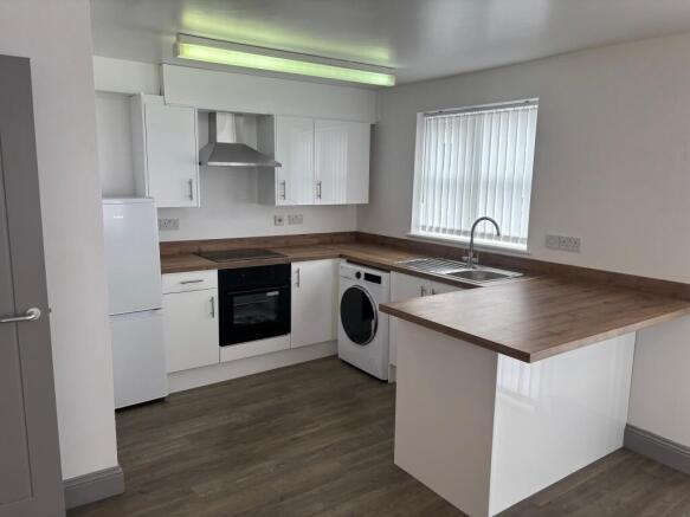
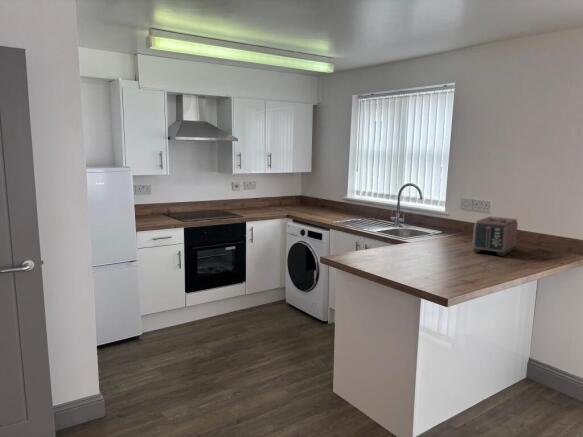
+ toaster [471,216,519,257]
